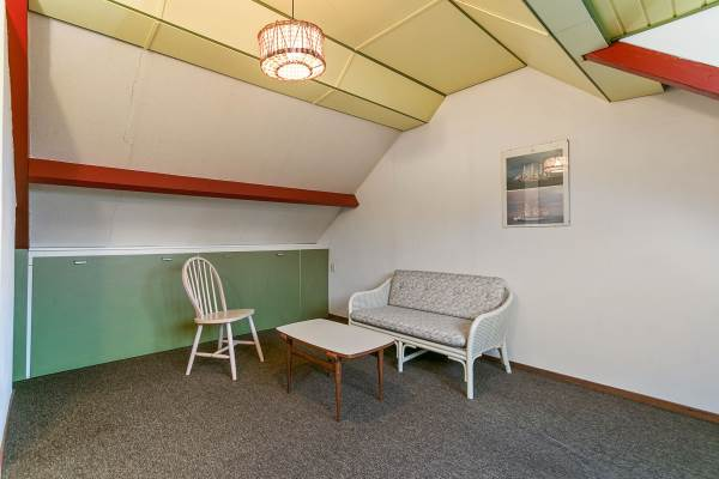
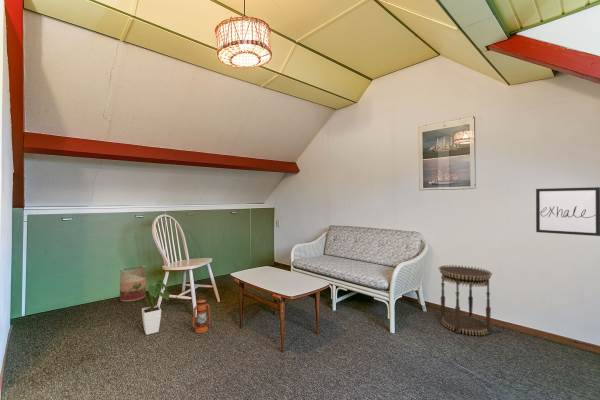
+ basket [119,265,147,302]
+ house plant [125,270,170,336]
+ side table [438,264,493,336]
+ lantern [192,295,211,334]
+ wall art [535,186,600,237]
